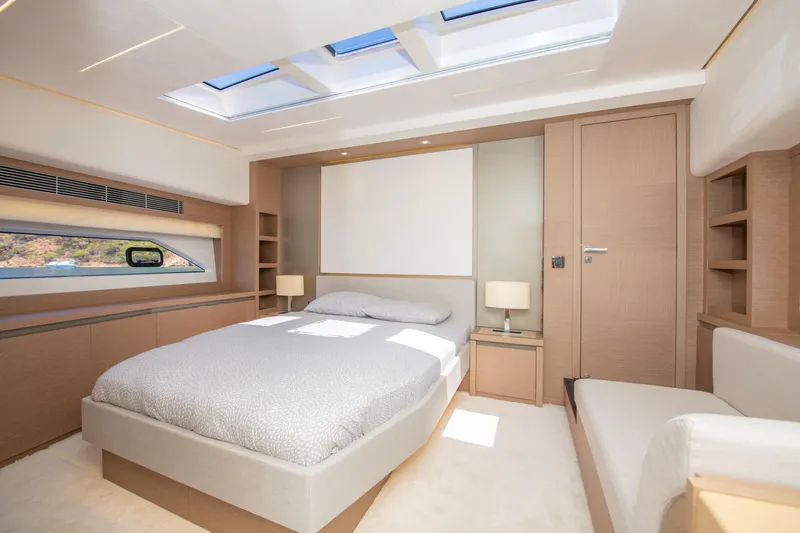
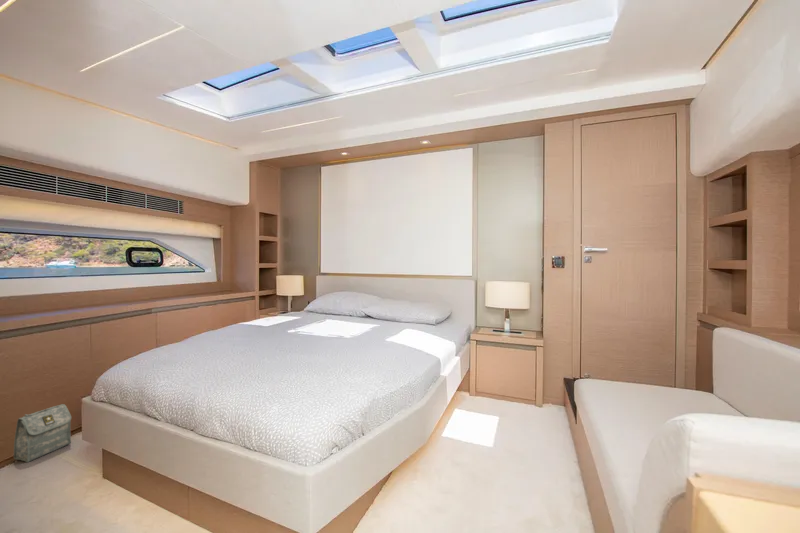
+ bag [13,403,72,463]
